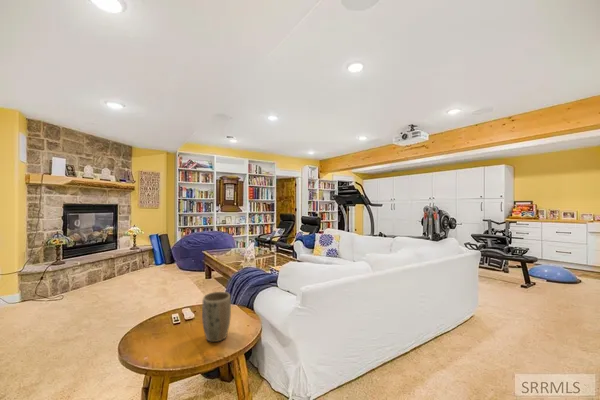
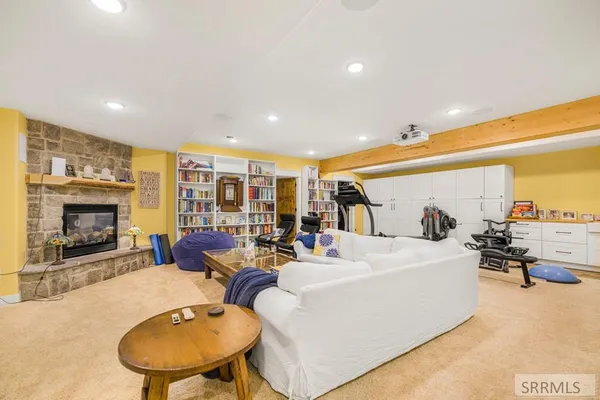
- plant pot [201,291,232,343]
